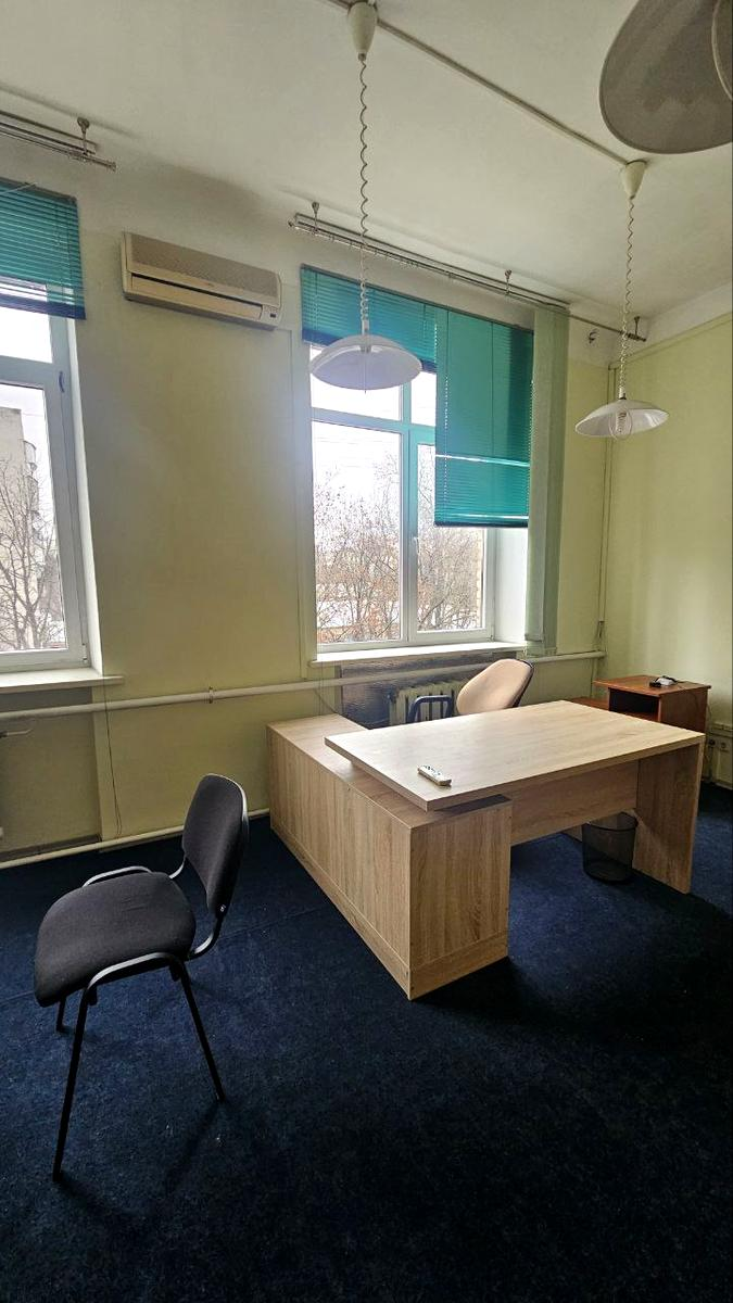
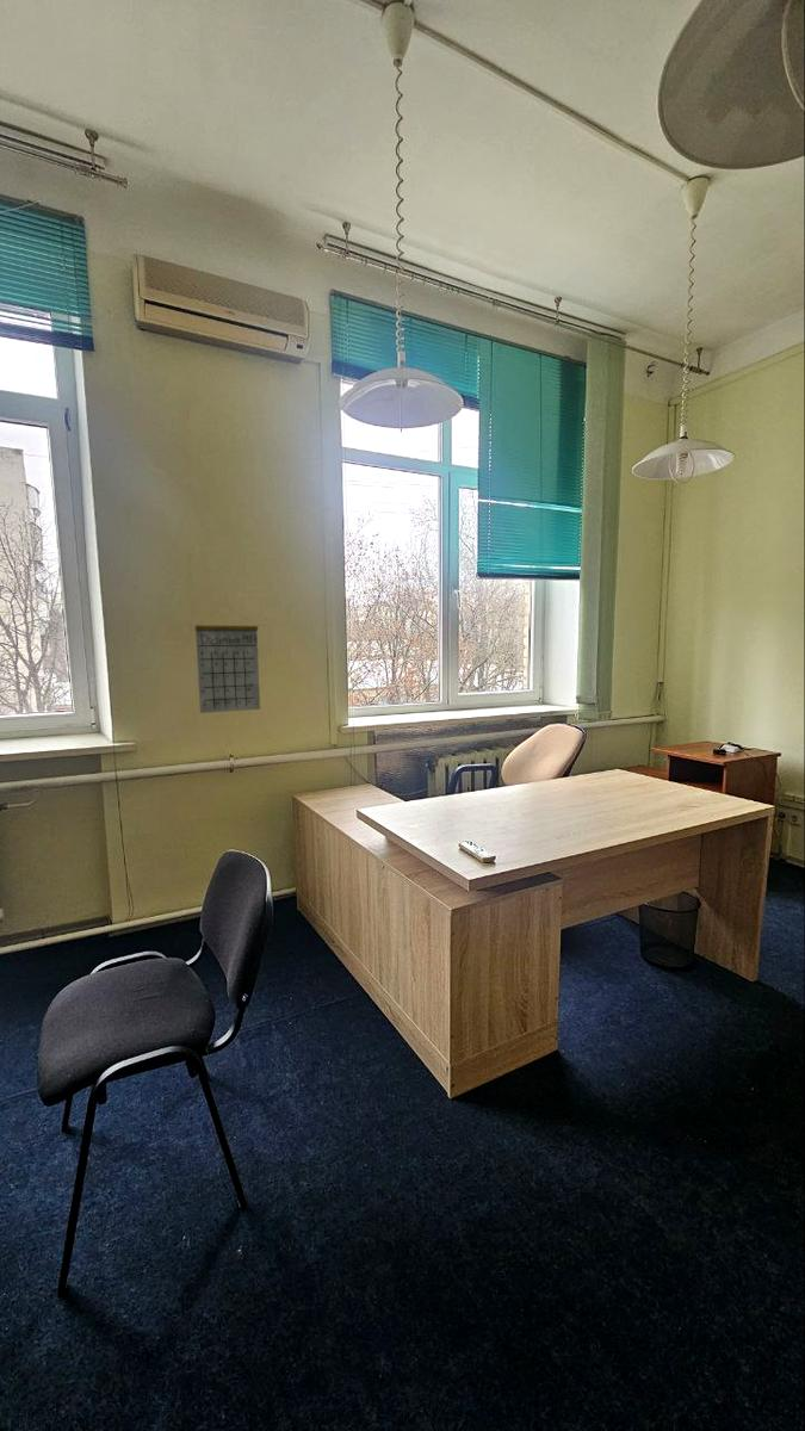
+ calendar [194,605,261,714]
